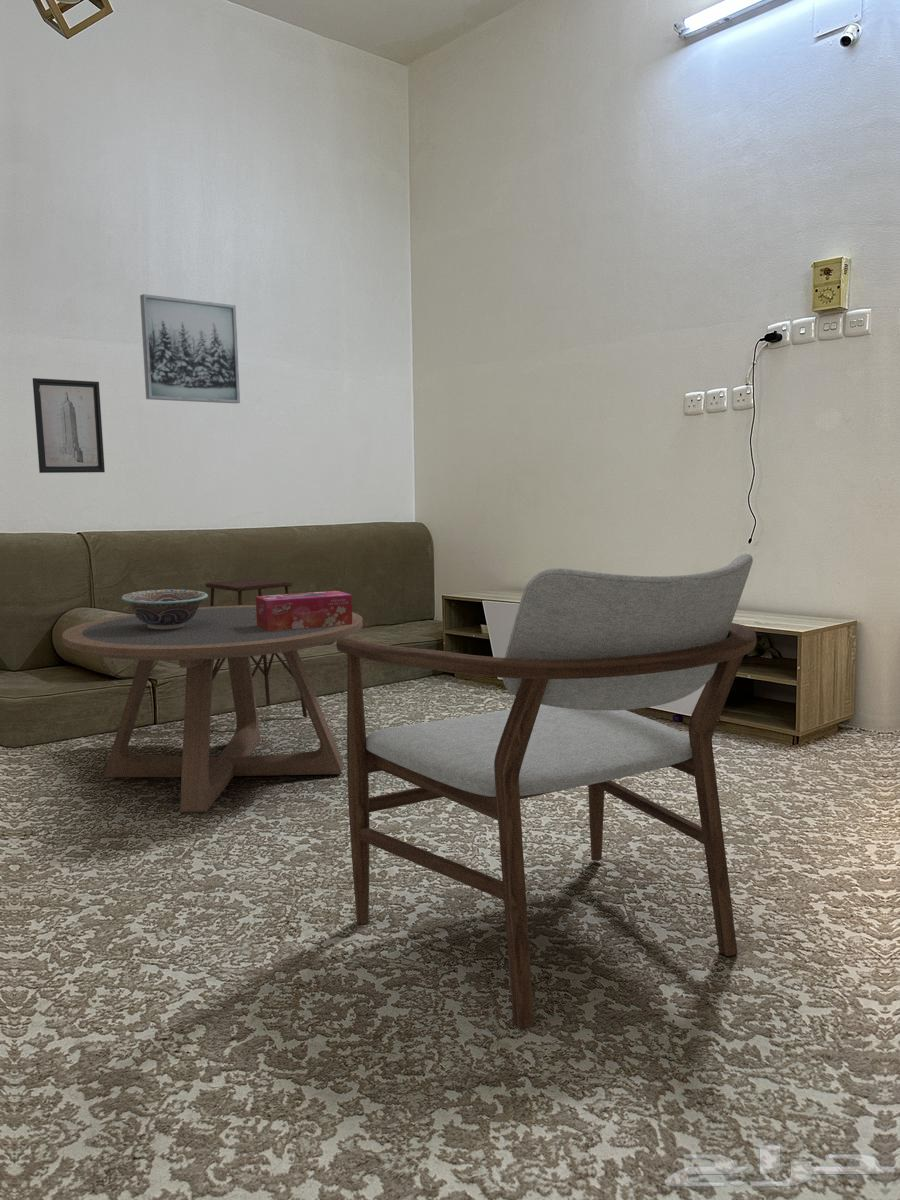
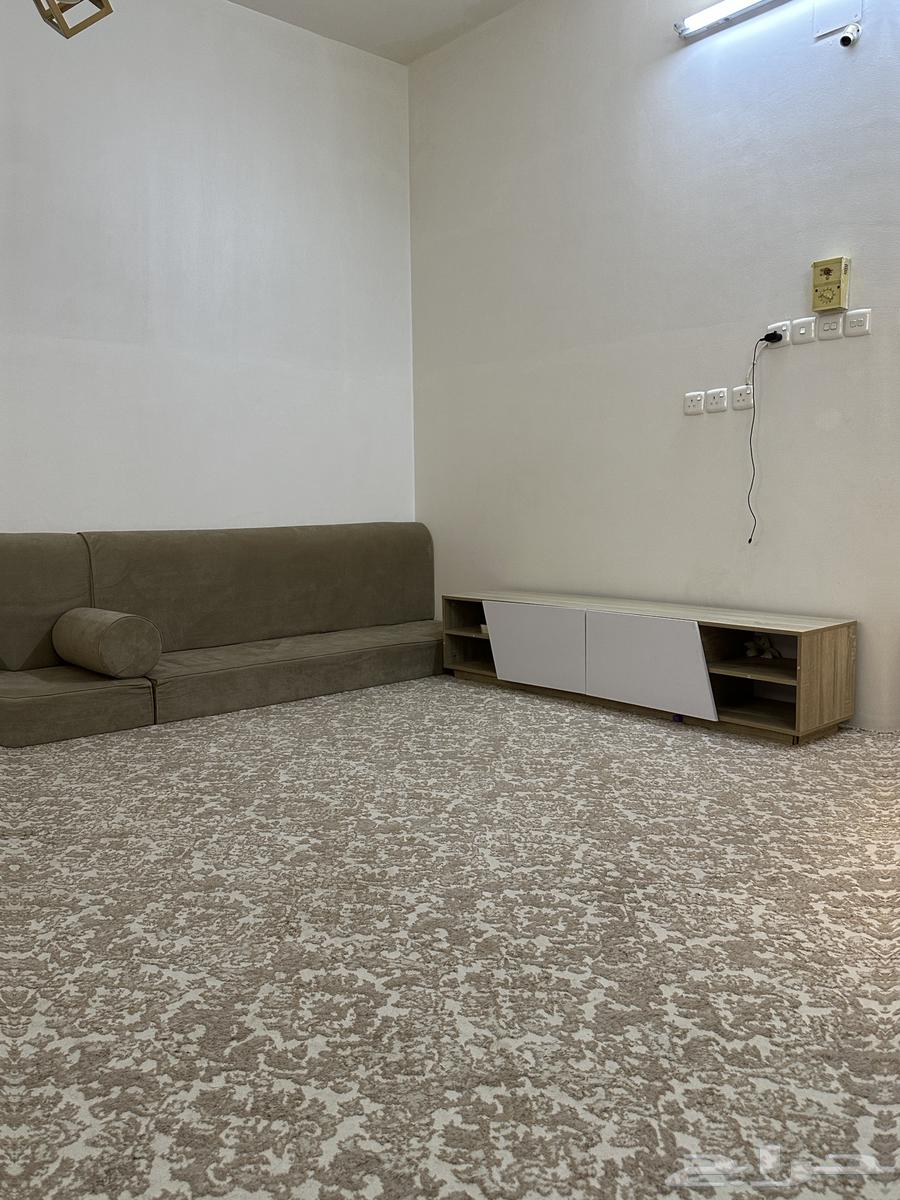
- tissue box [255,590,353,631]
- side table [205,577,308,718]
- coffee table [61,604,364,814]
- decorative bowl [121,589,209,630]
- armchair [335,553,757,1030]
- wall art [32,377,106,474]
- wall art [139,293,241,404]
